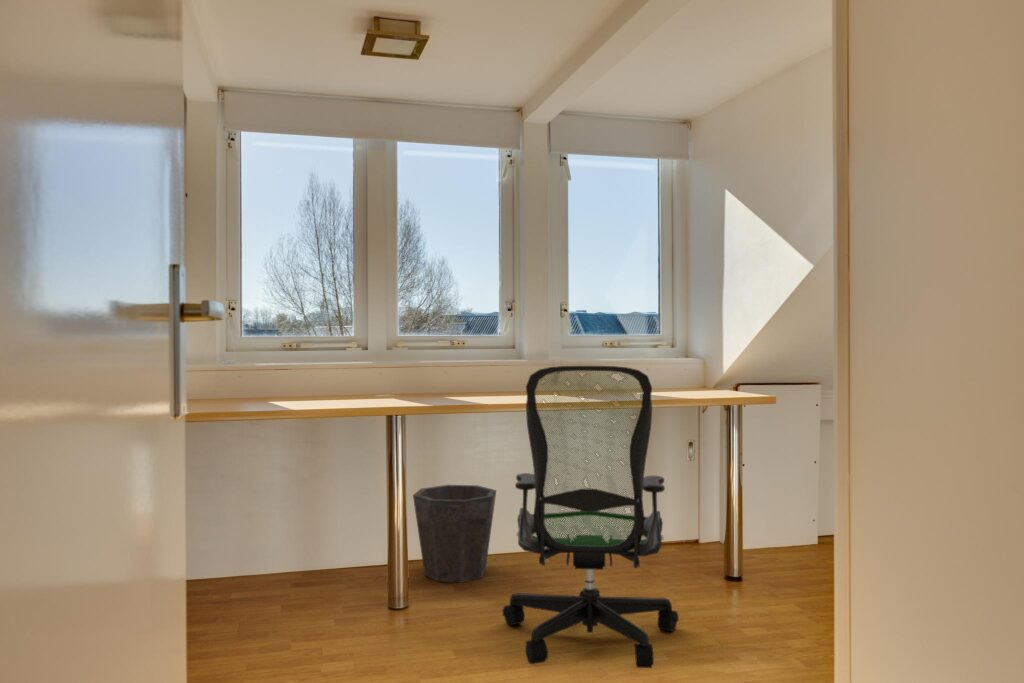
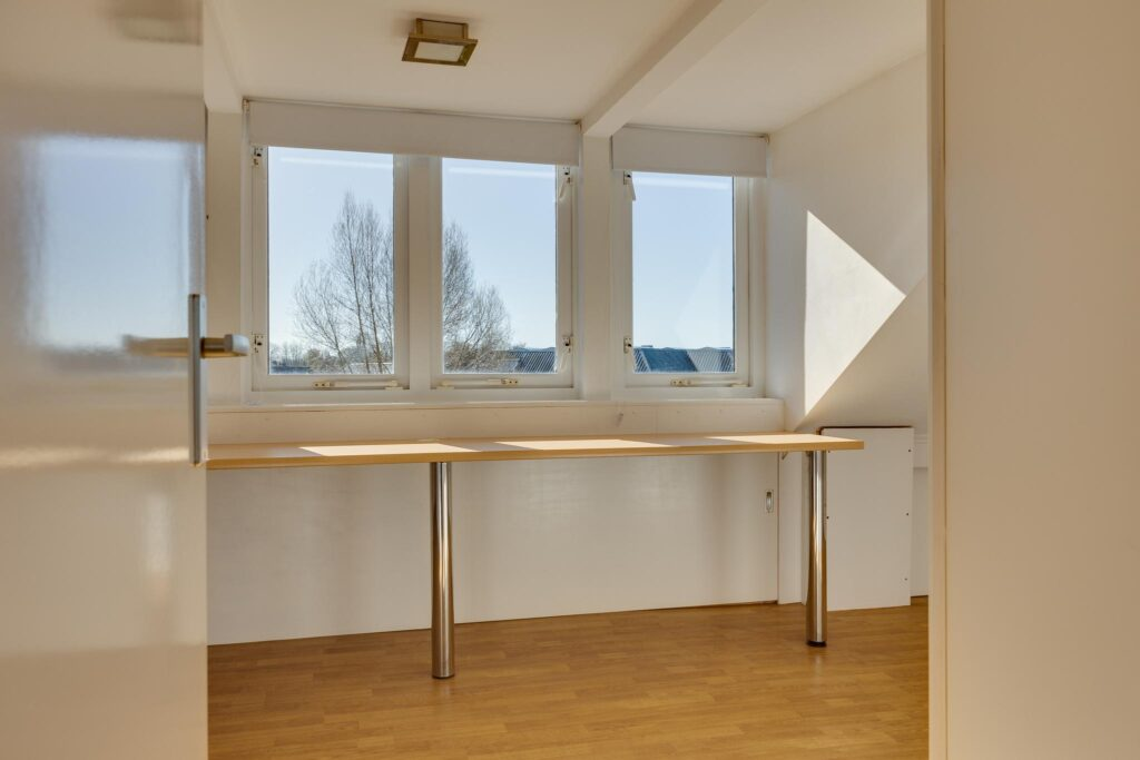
- office chair [502,365,679,669]
- waste bin [412,484,497,584]
